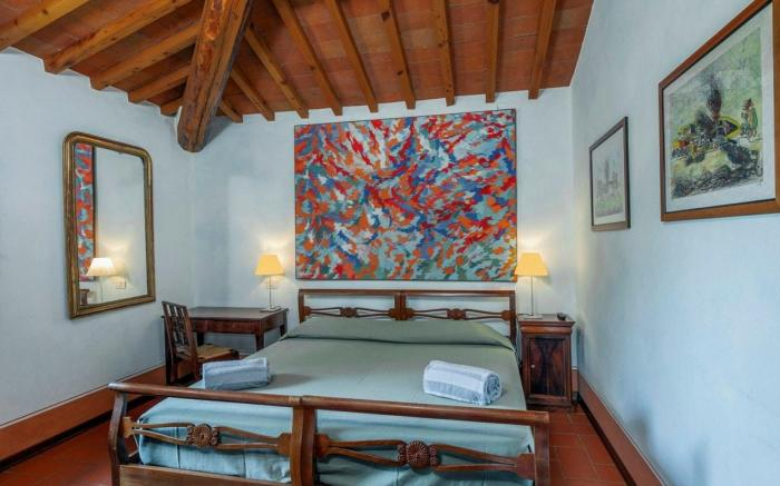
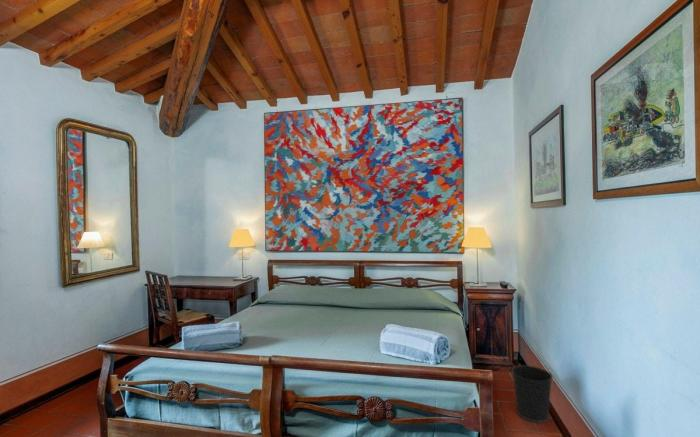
+ wastebasket [511,364,553,424]
